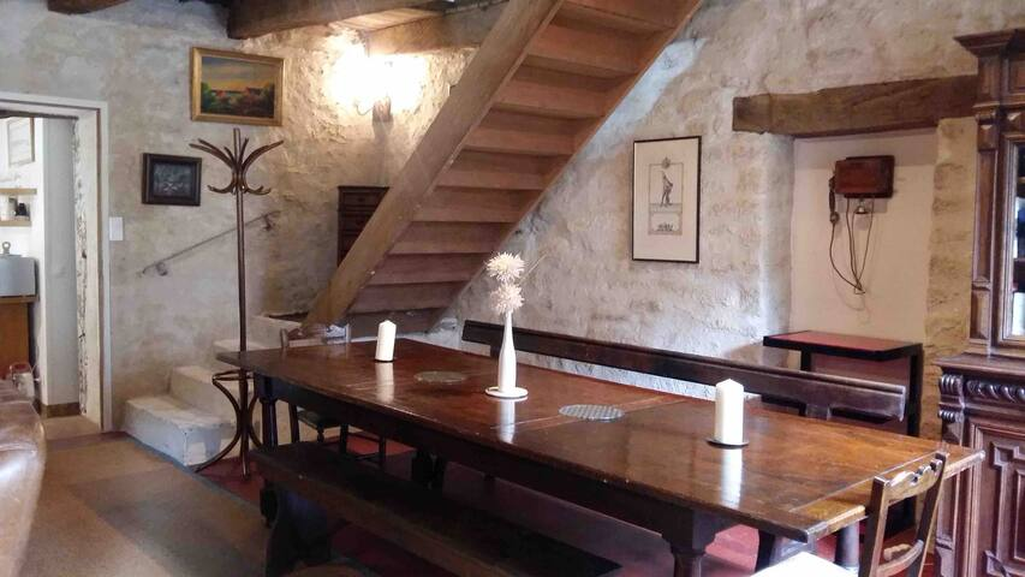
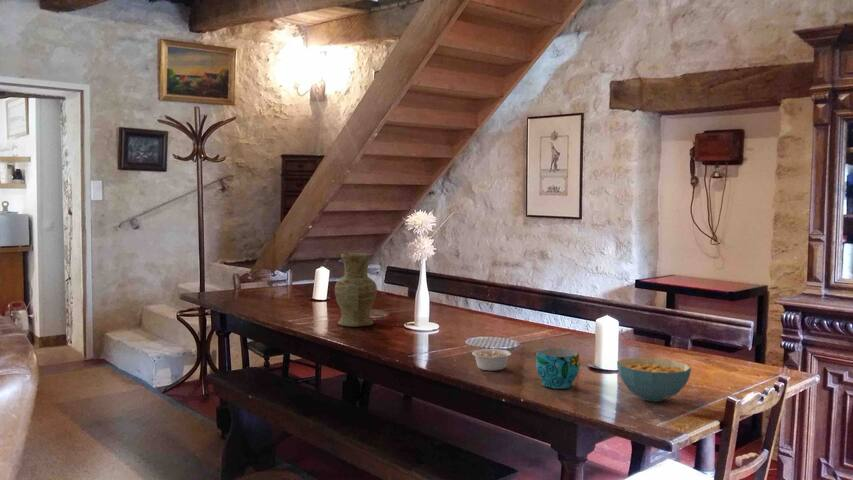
+ cereal bowl [616,356,692,402]
+ vase [334,252,378,328]
+ cup [535,347,581,390]
+ legume [471,348,519,371]
